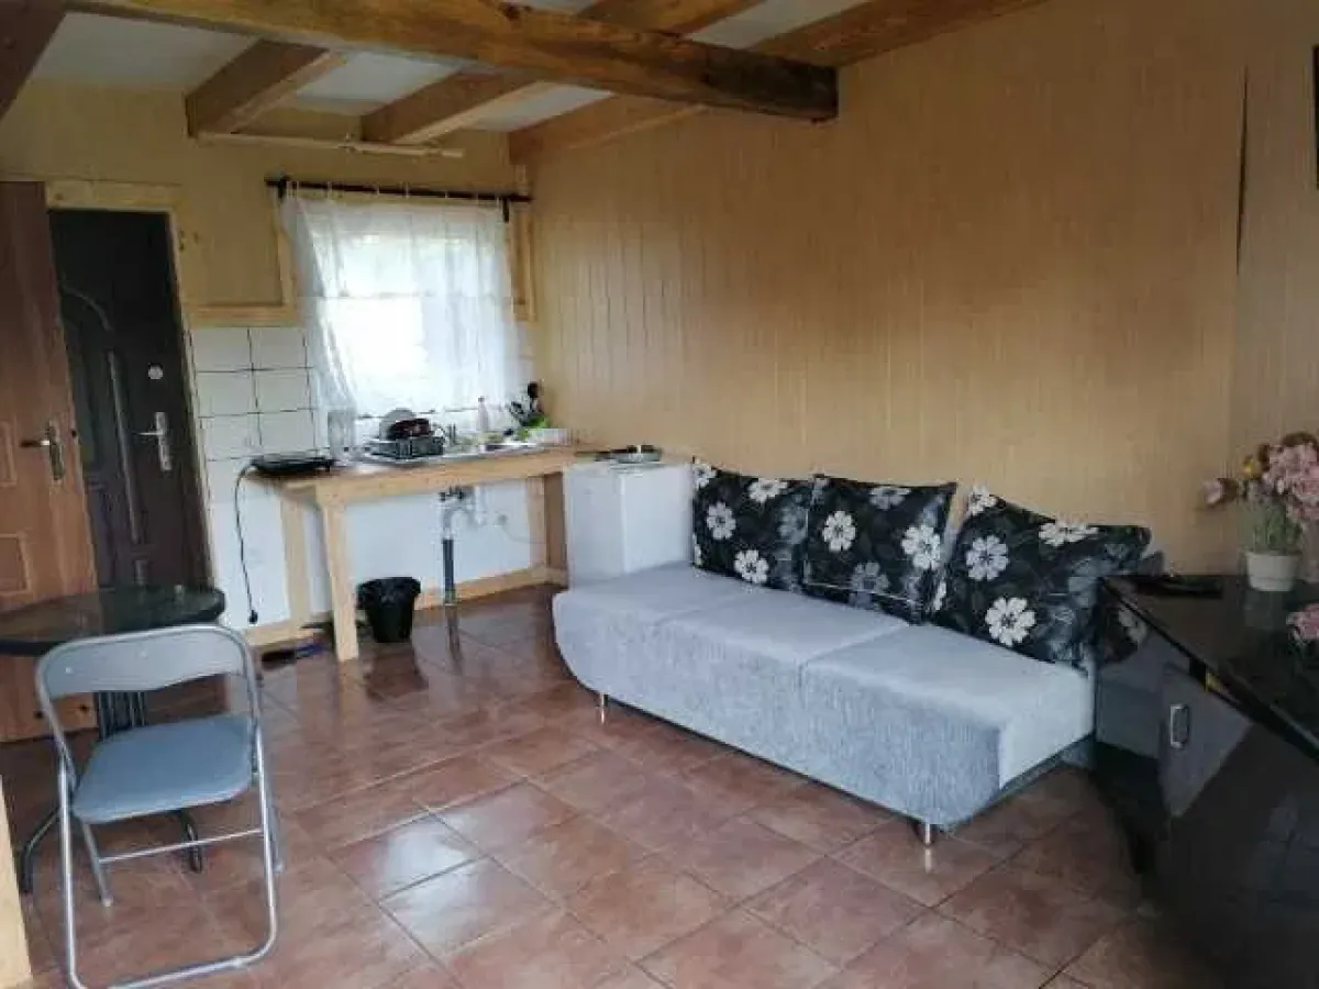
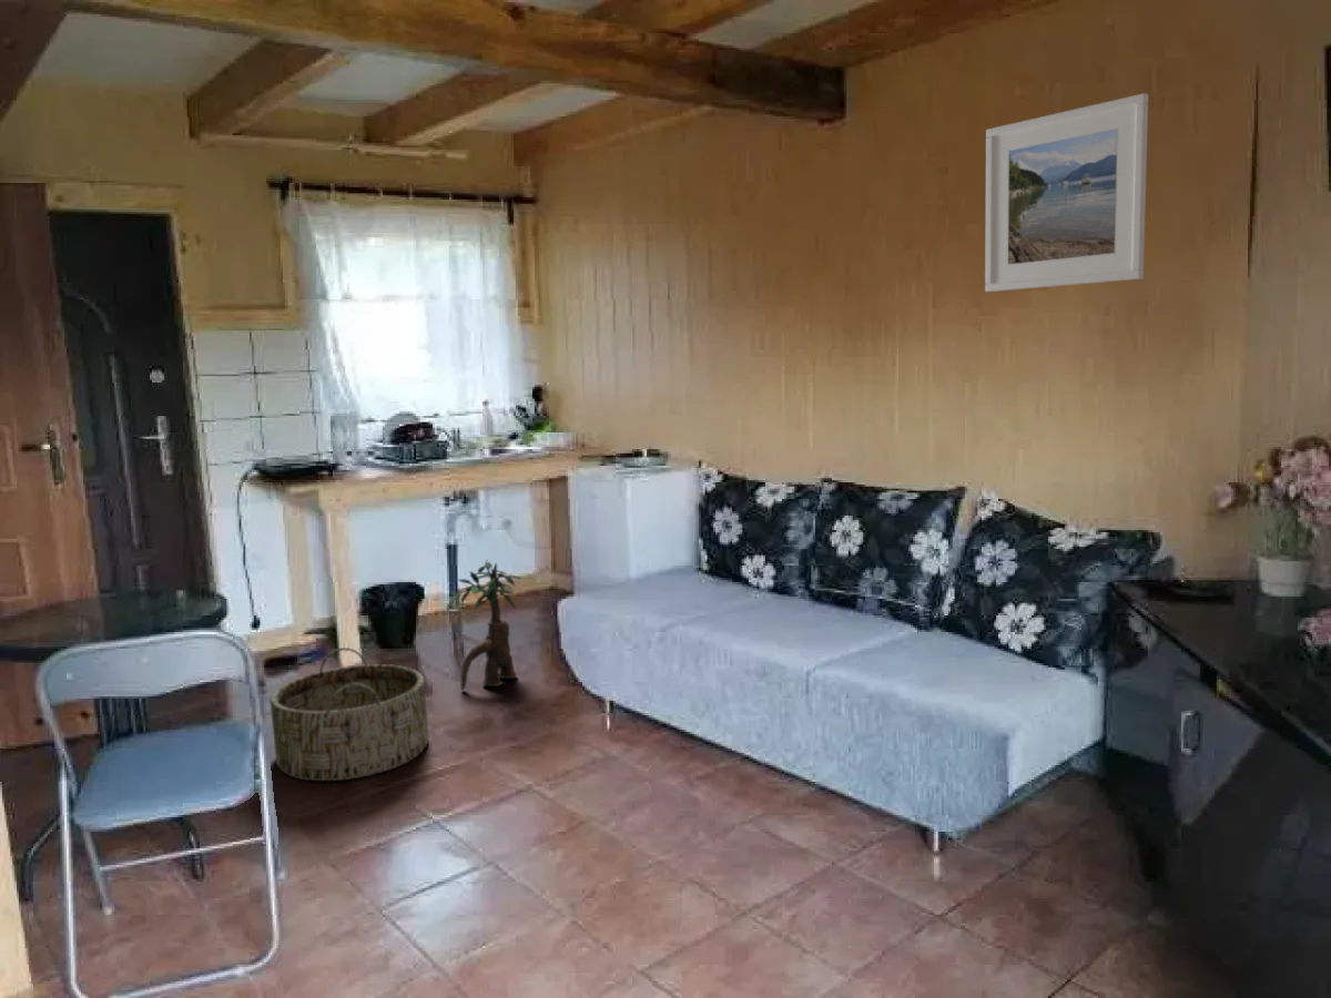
+ decorative plant [447,558,522,692]
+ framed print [984,92,1149,293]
+ basket [268,646,429,782]
